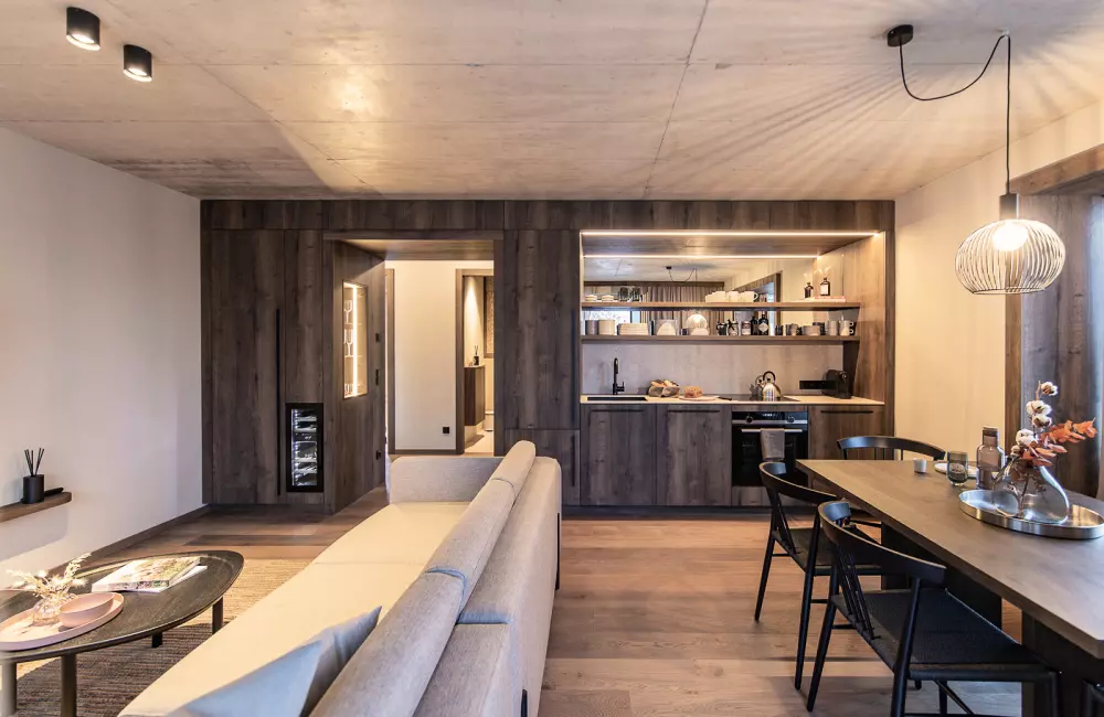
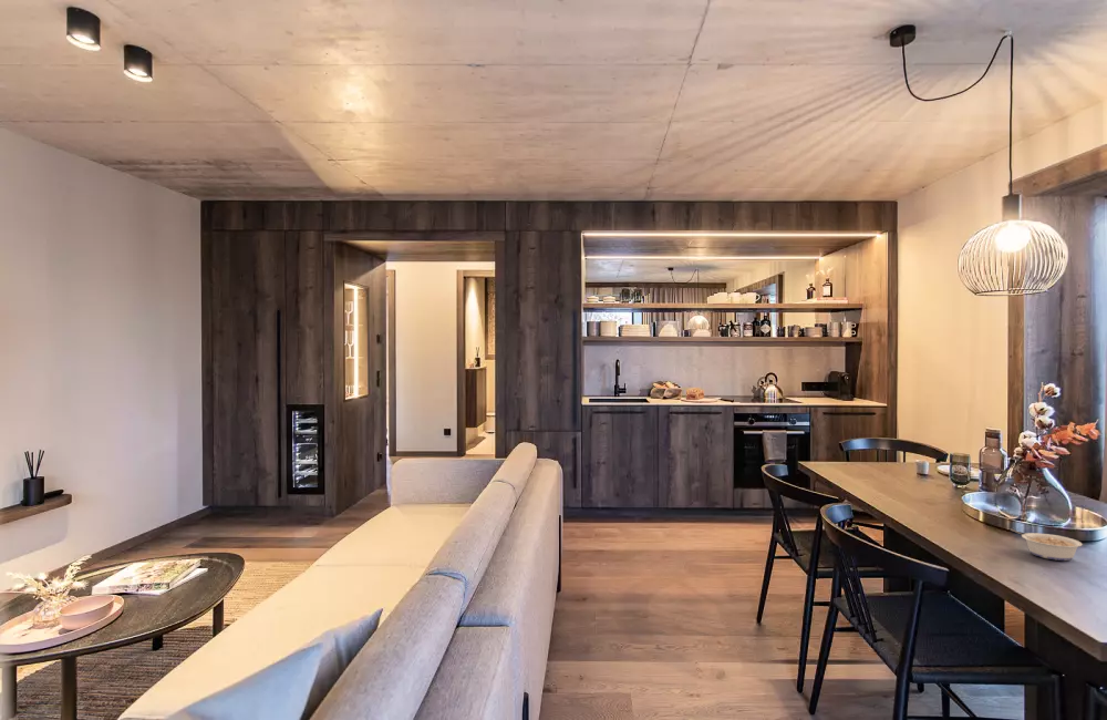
+ legume [1010,527,1084,562]
